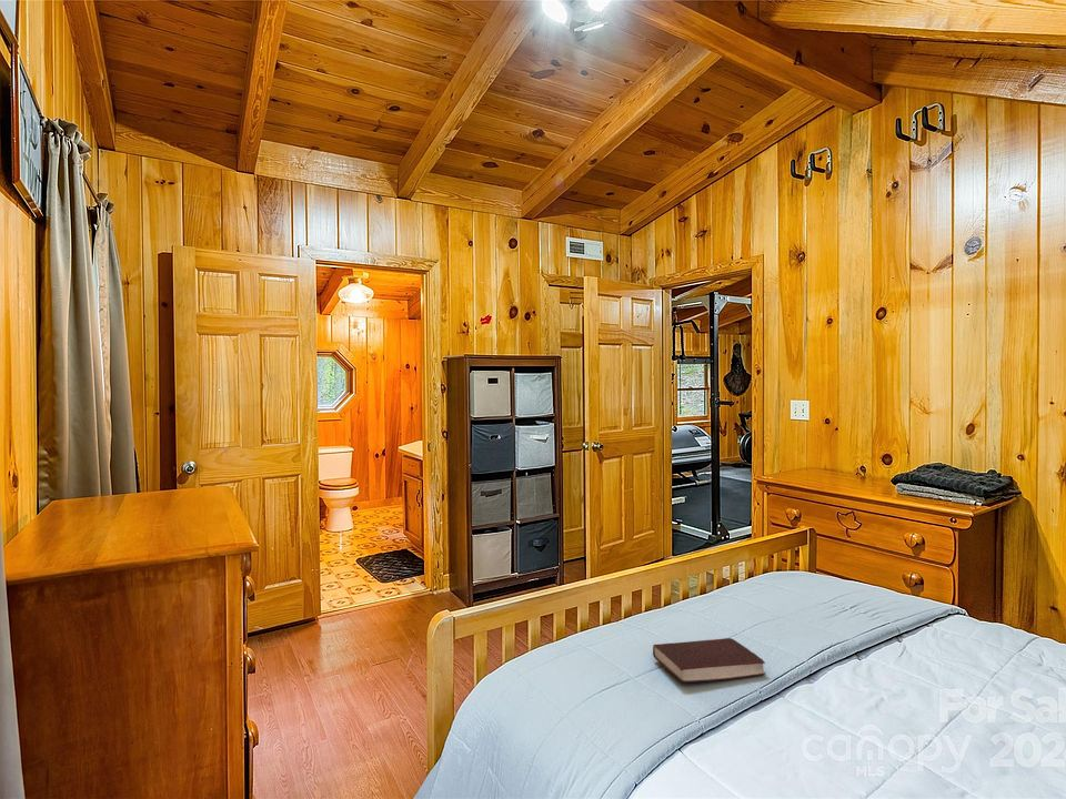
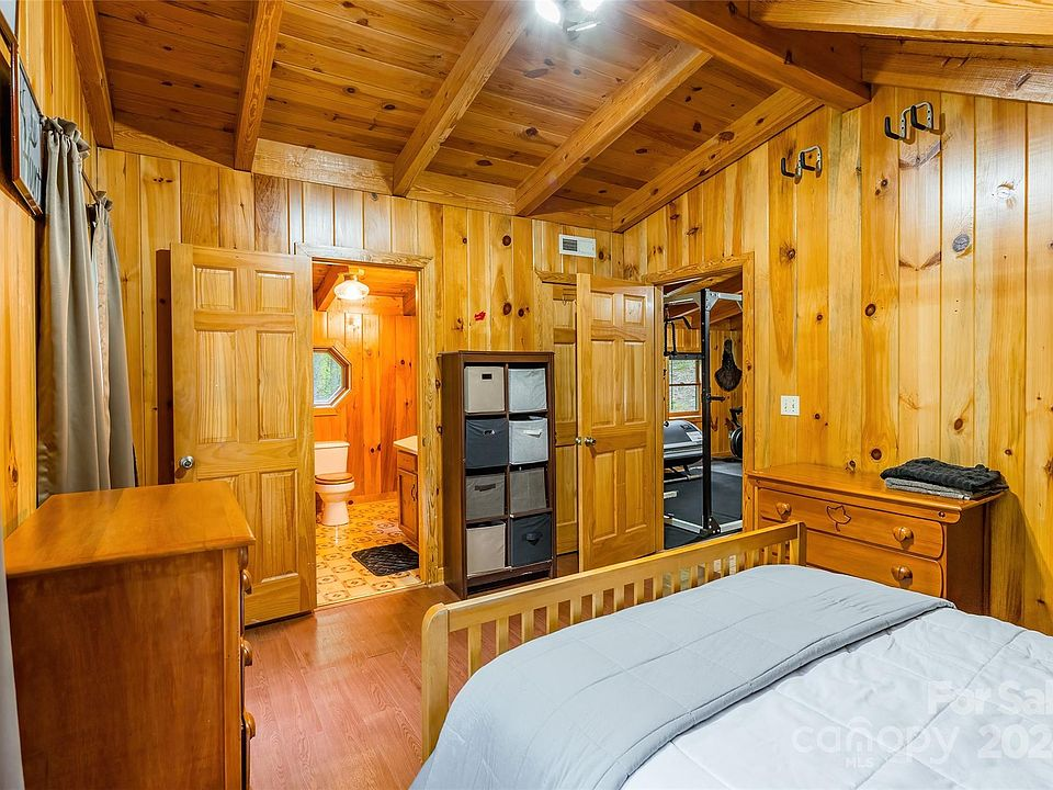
- book [652,637,766,684]
